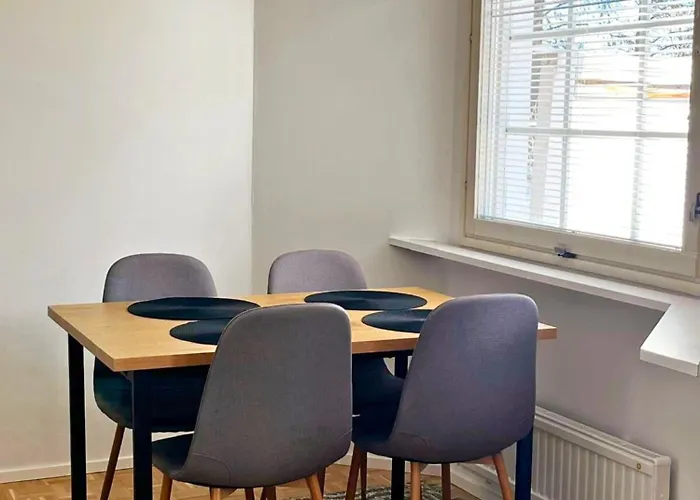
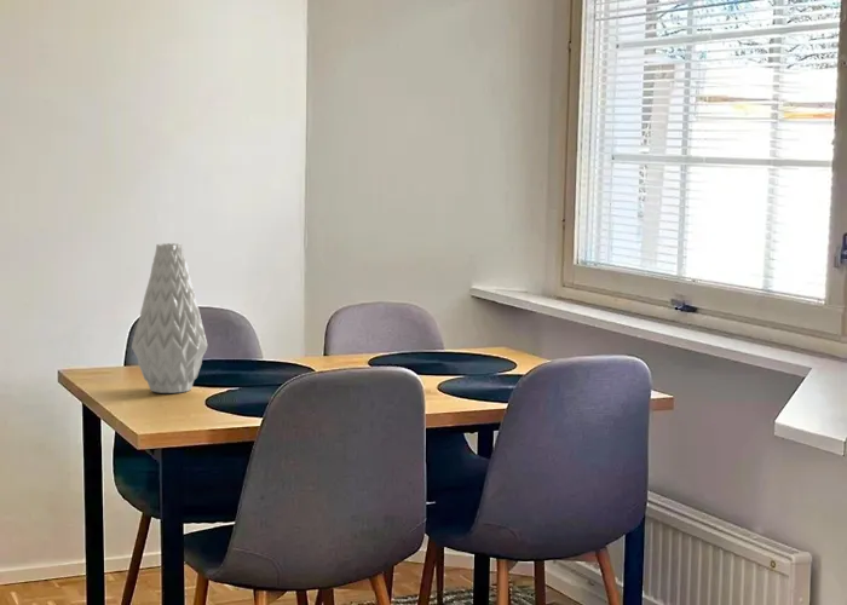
+ vase [131,242,208,394]
